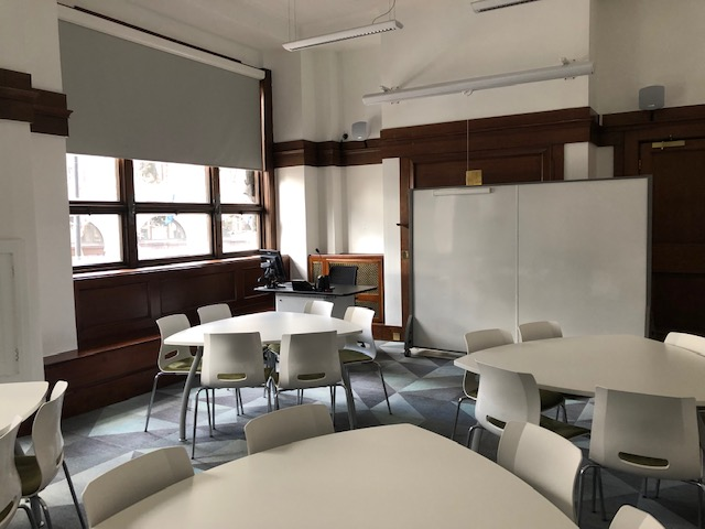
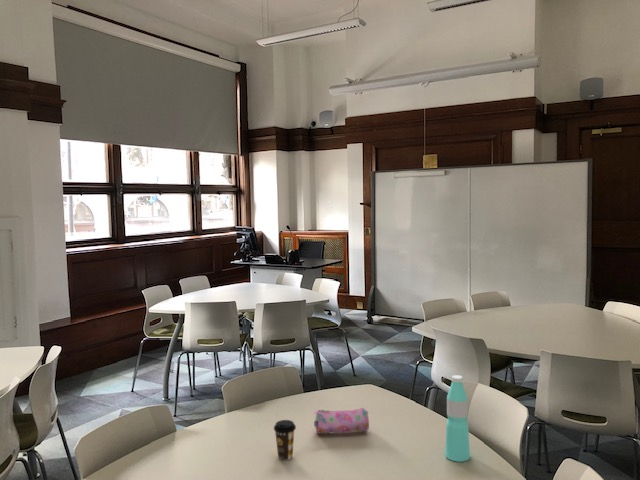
+ water bottle [444,374,471,463]
+ pencil case [313,407,370,434]
+ coffee cup [273,419,297,461]
